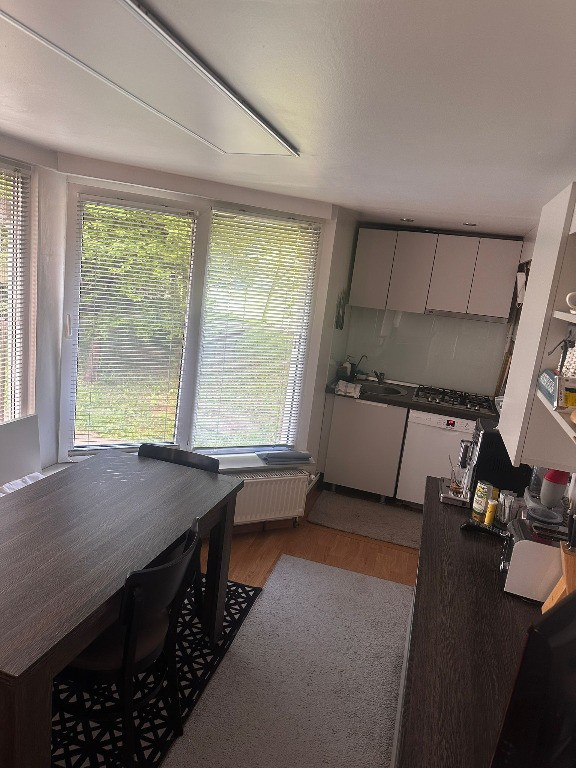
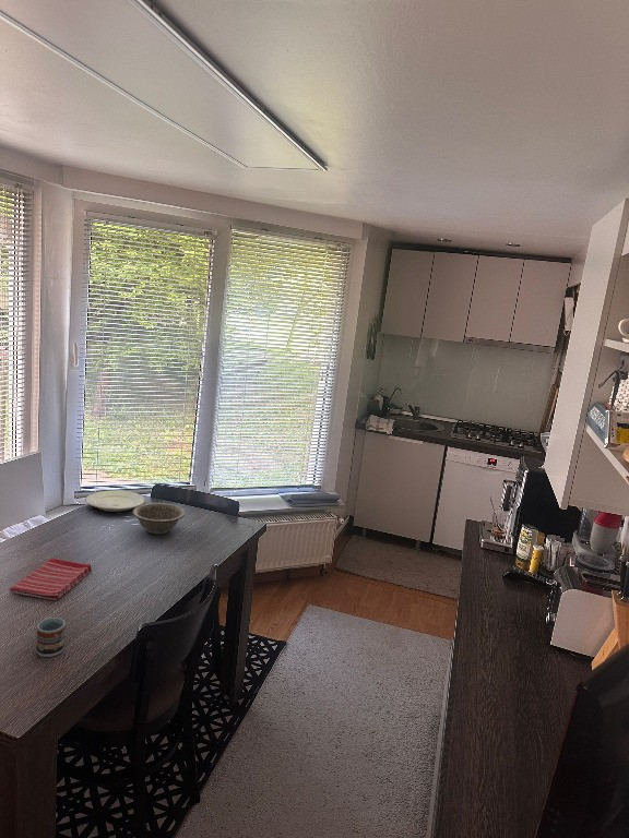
+ plate [84,489,146,513]
+ dish towel [8,558,93,601]
+ cup [35,616,67,658]
+ decorative bowl [131,502,187,535]
